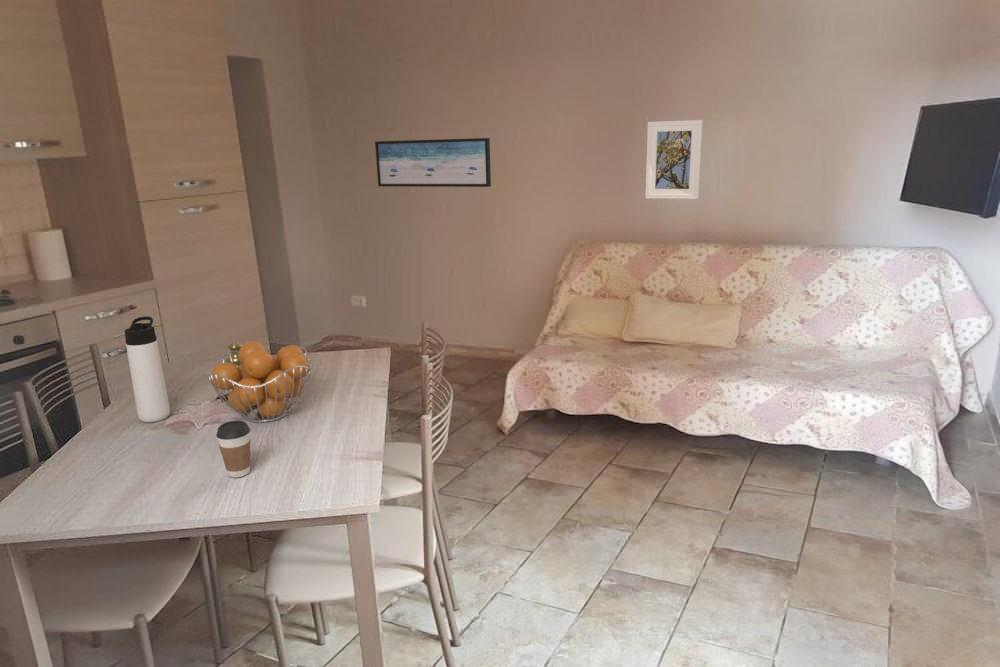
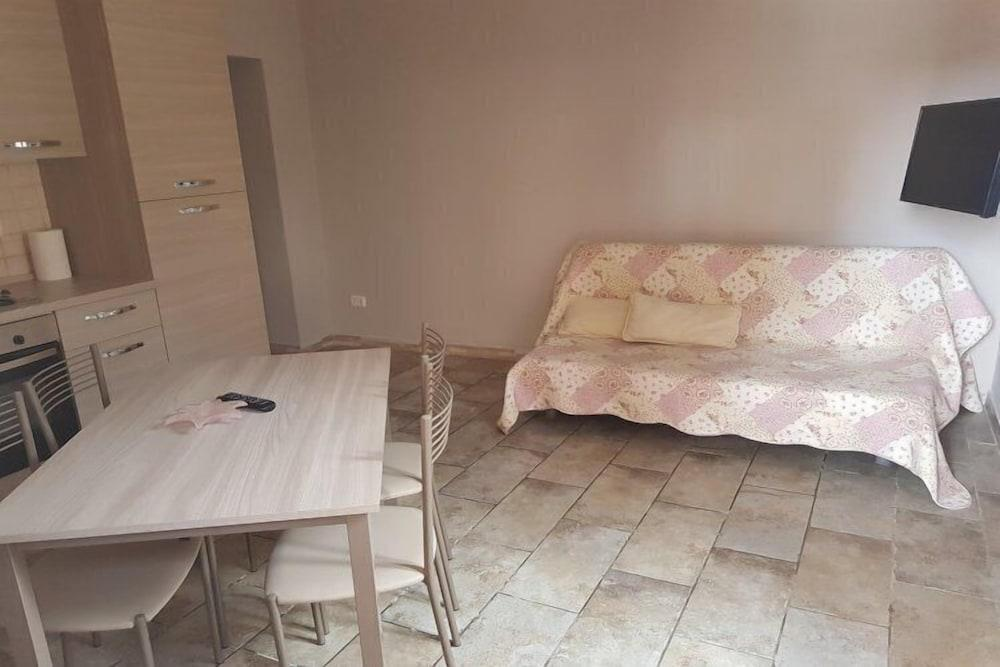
- thermos bottle [124,316,171,423]
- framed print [644,119,704,200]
- coffee cup [216,420,251,478]
- fruit basket [207,340,313,424]
- wall art [374,137,492,188]
- salt shaker [224,341,243,367]
